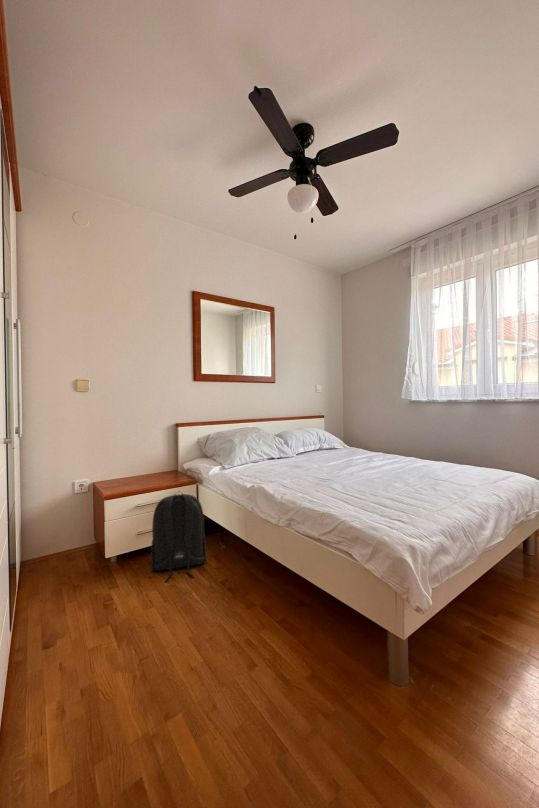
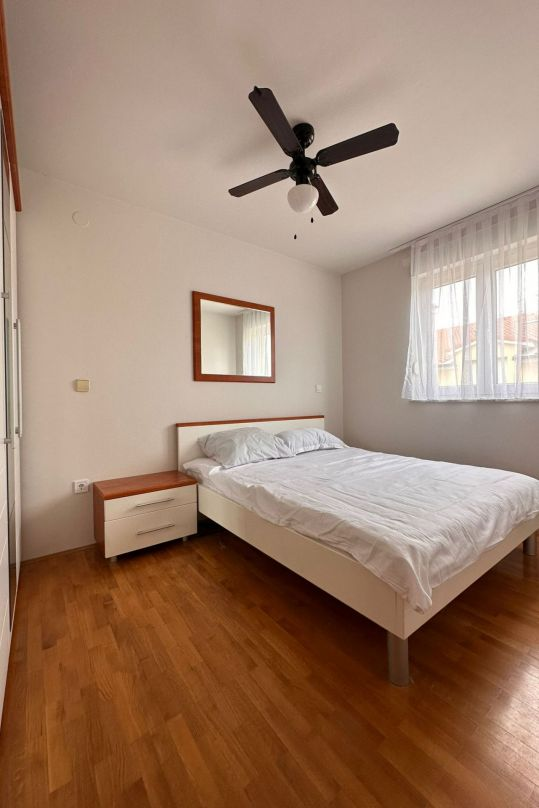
- backpack [150,490,208,583]
